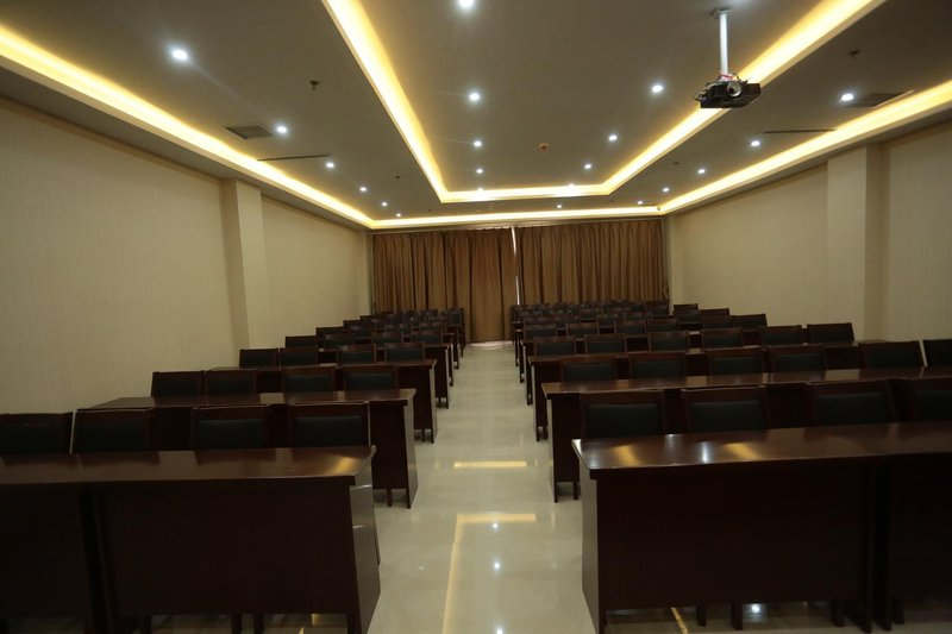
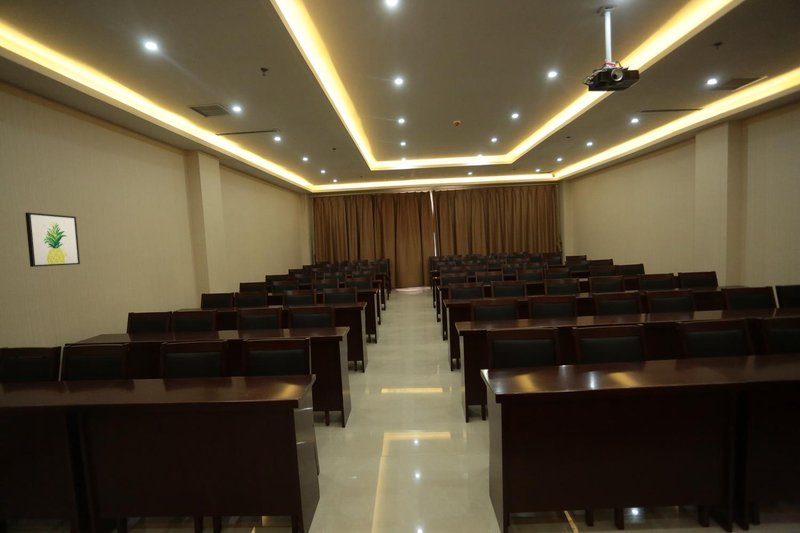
+ wall art [24,212,81,268]
